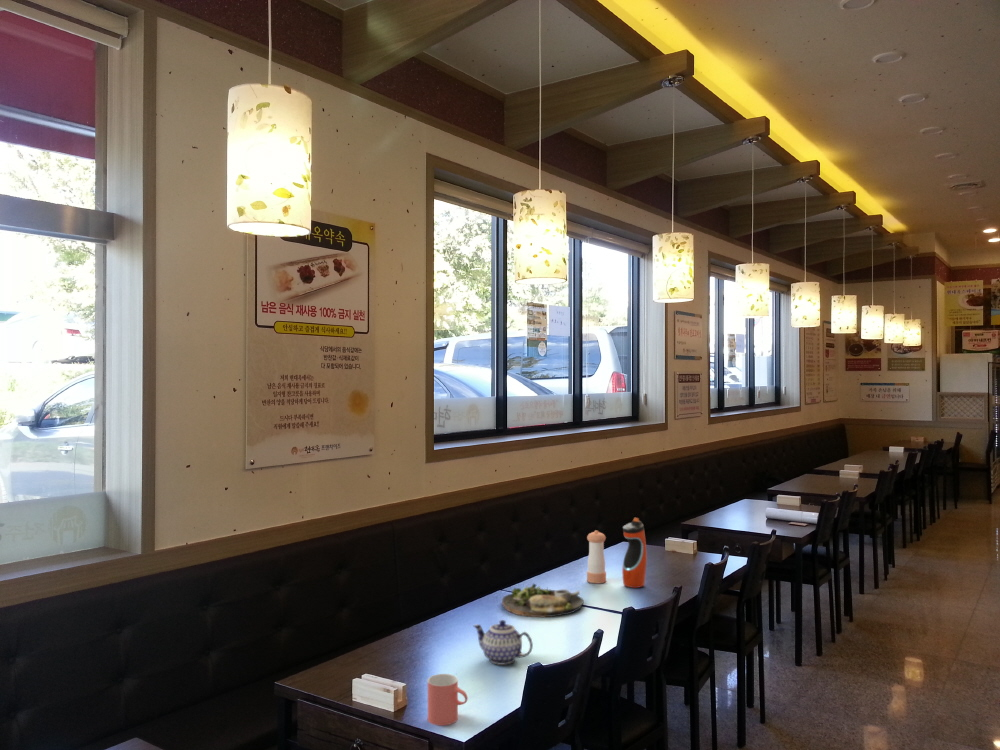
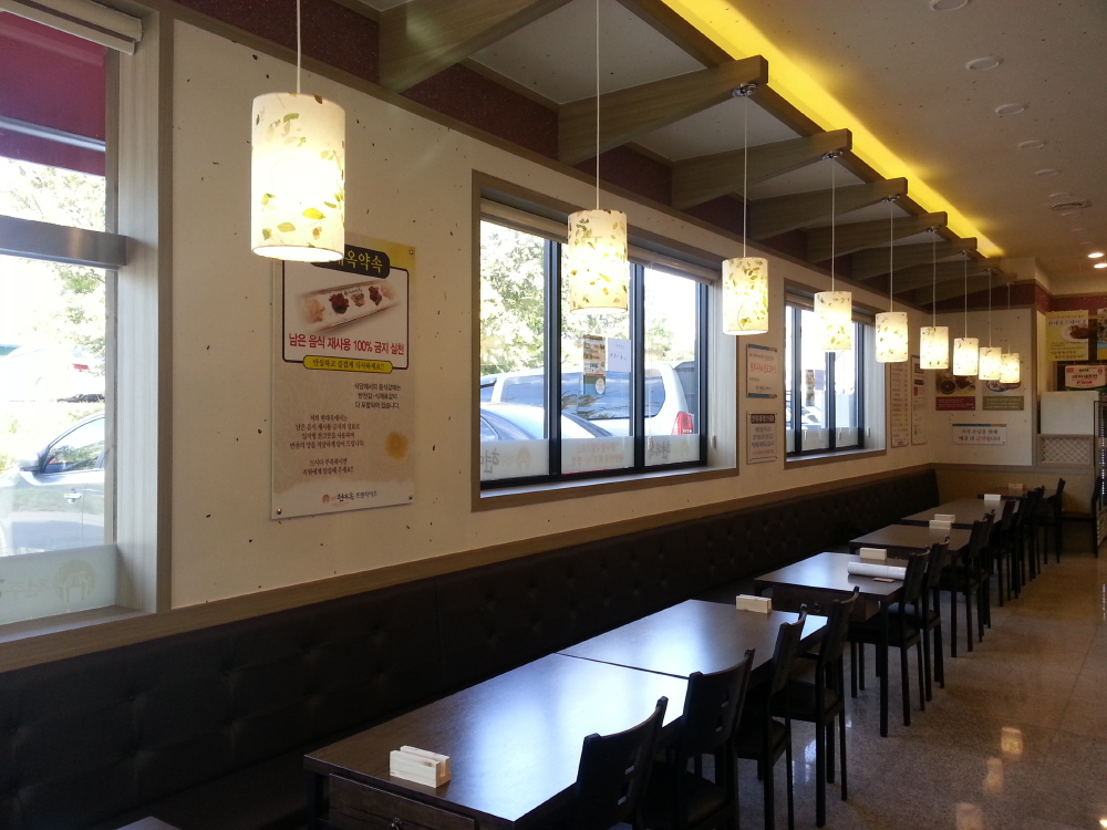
- teapot [473,619,534,666]
- dinner plate [501,583,585,618]
- cup [427,673,469,727]
- pepper shaker [586,530,607,584]
- water bottle [621,517,648,589]
